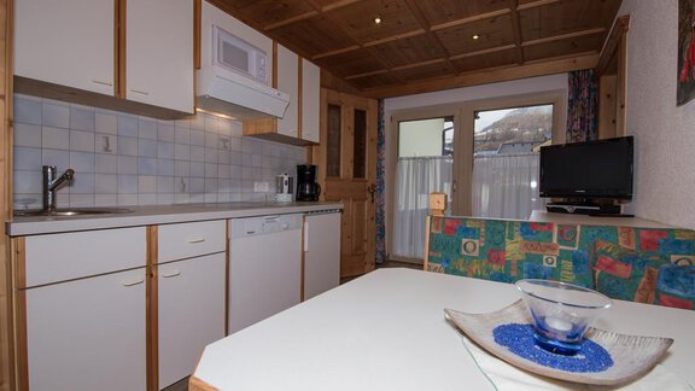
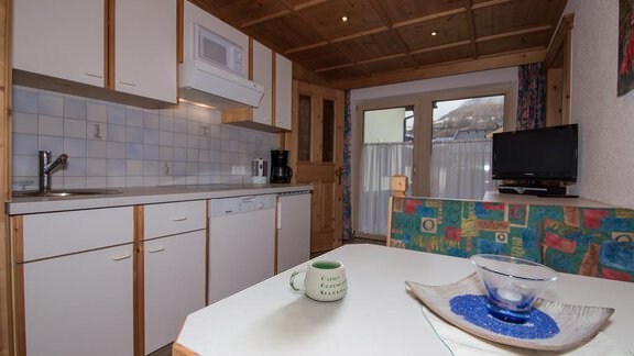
+ mug [288,258,349,302]
